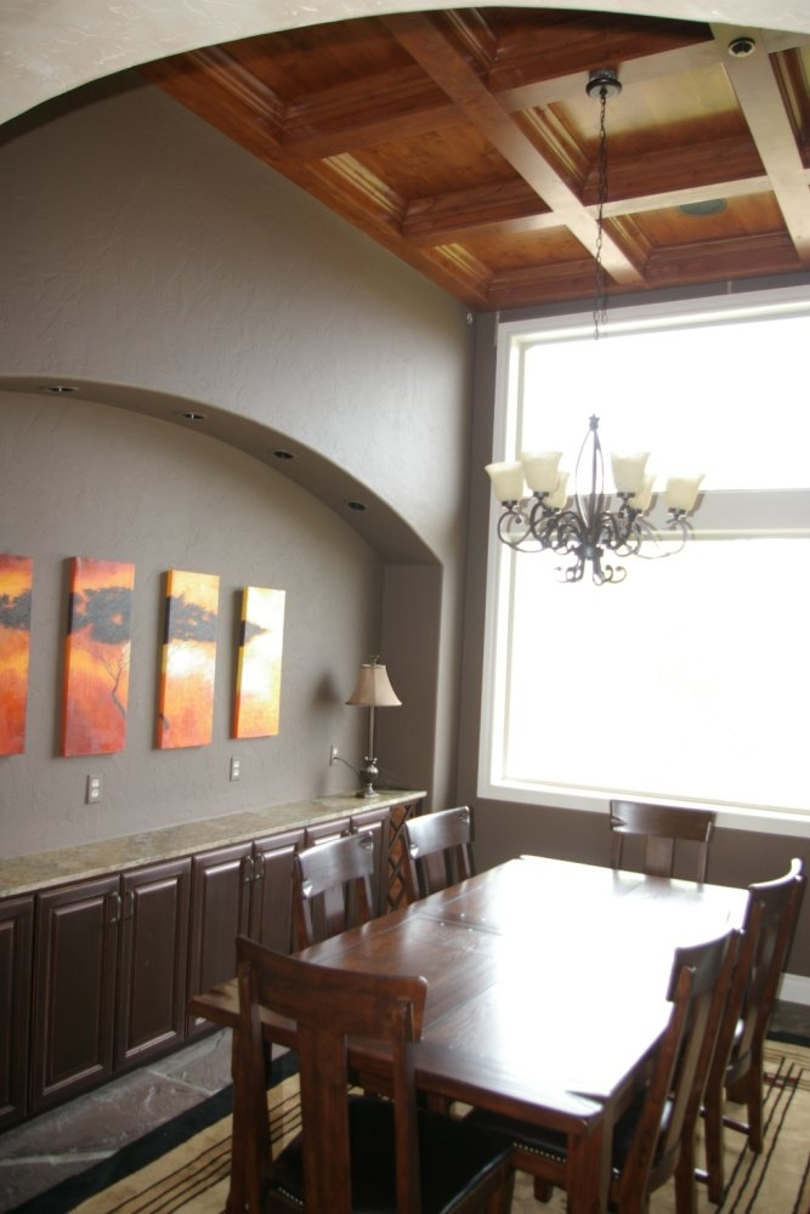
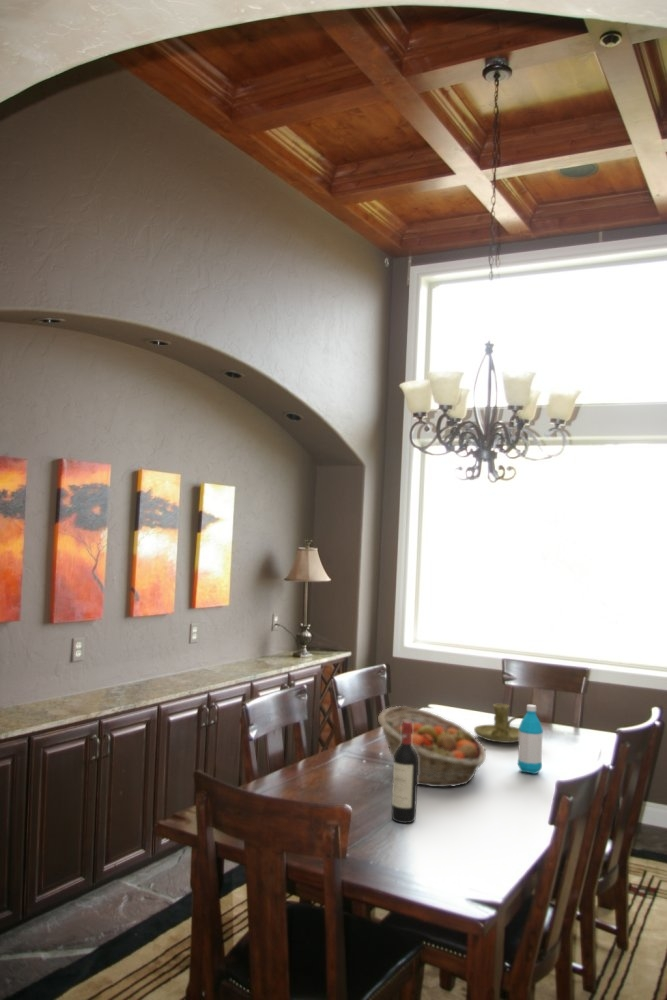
+ fruit basket [377,705,487,788]
+ candle holder [473,703,526,744]
+ wine bottle [391,721,418,824]
+ water bottle [517,704,544,775]
